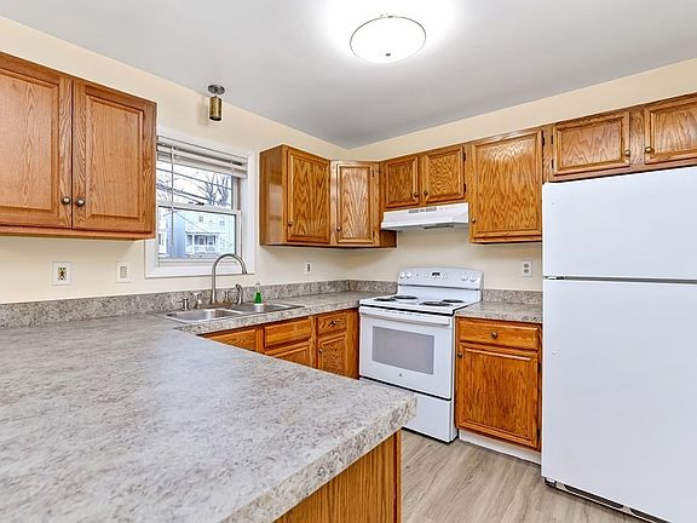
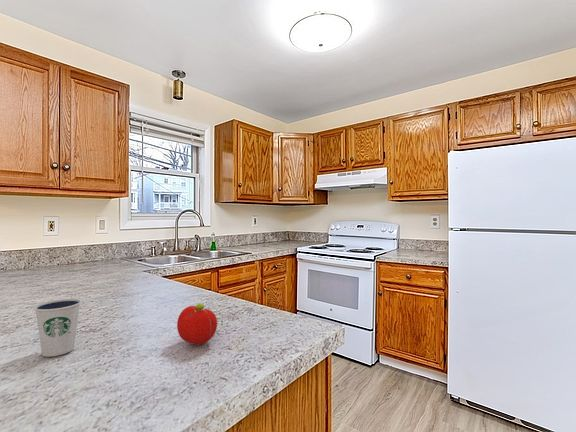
+ fruit [176,302,218,346]
+ dixie cup [33,298,82,358]
